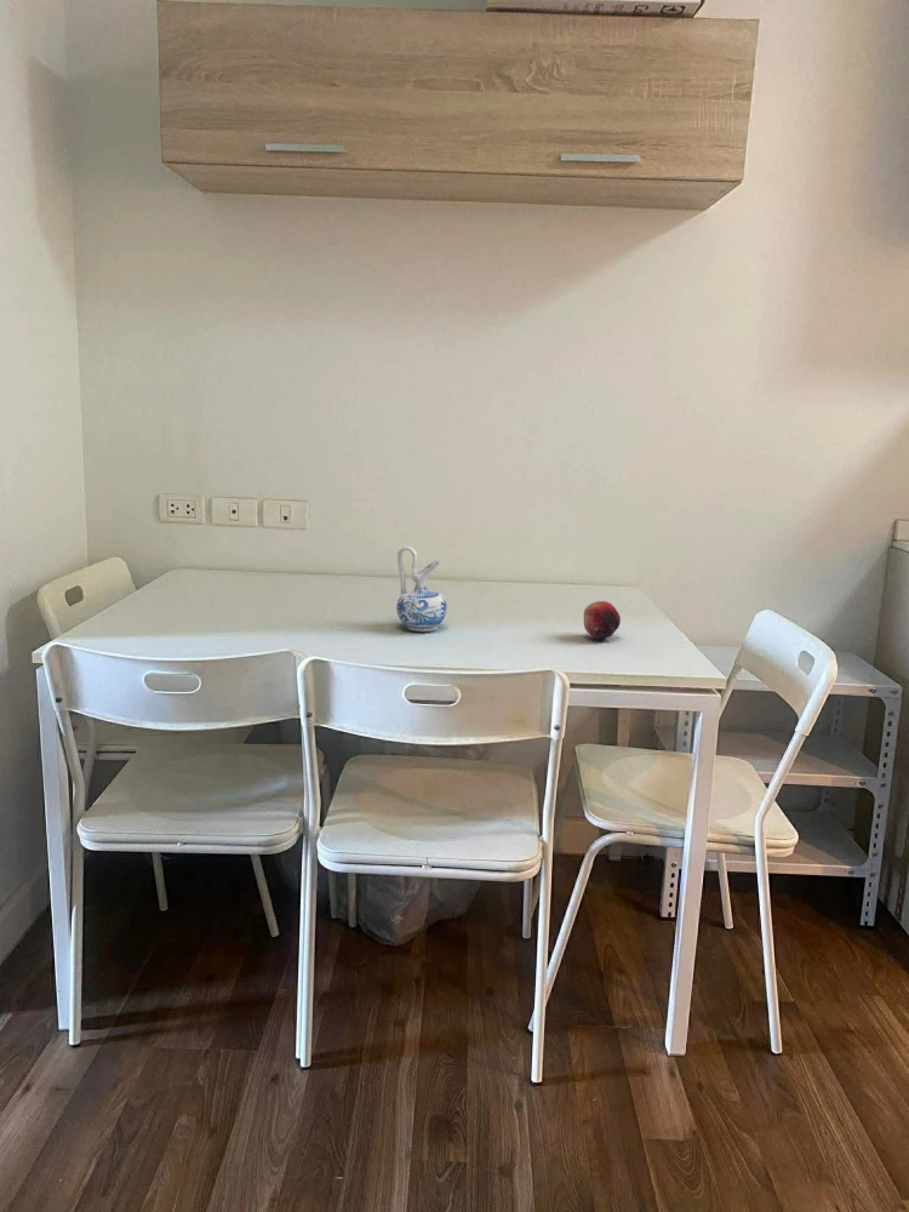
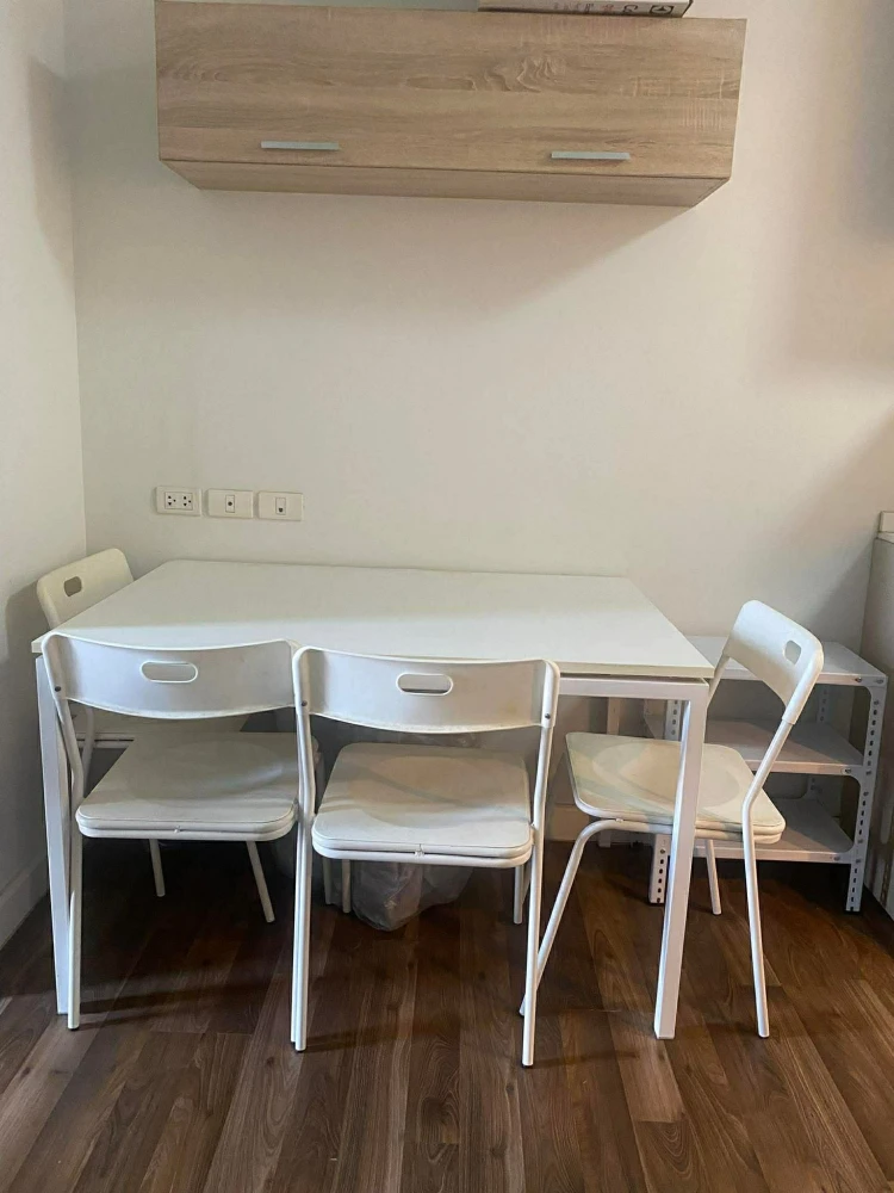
- fruit [583,600,622,641]
- ceramic pitcher [395,545,447,633]
